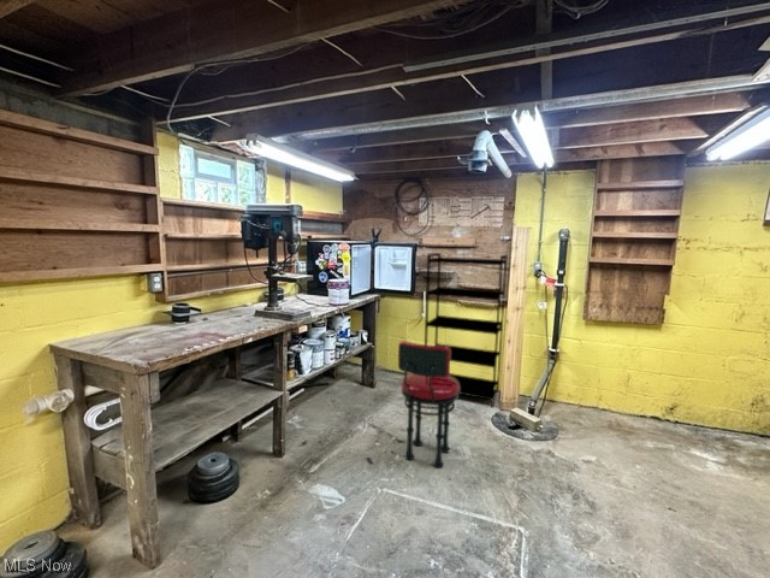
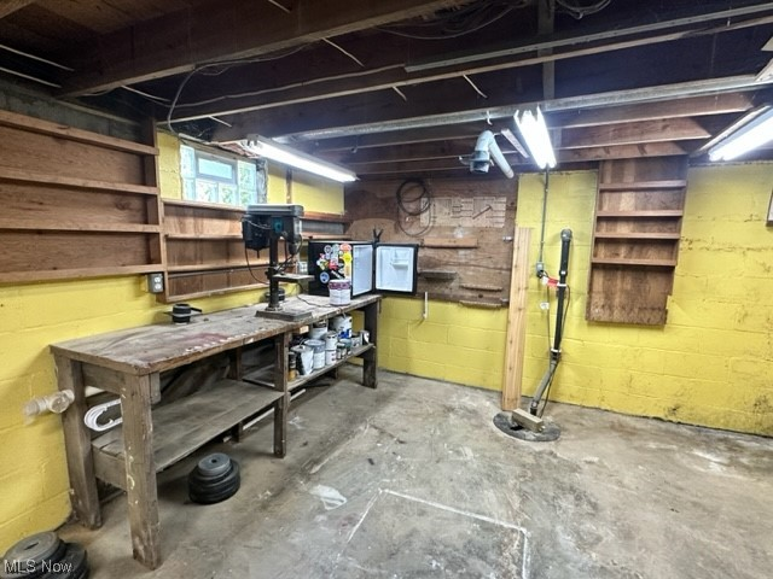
- shelving unit [424,252,509,408]
- stool [397,340,460,470]
